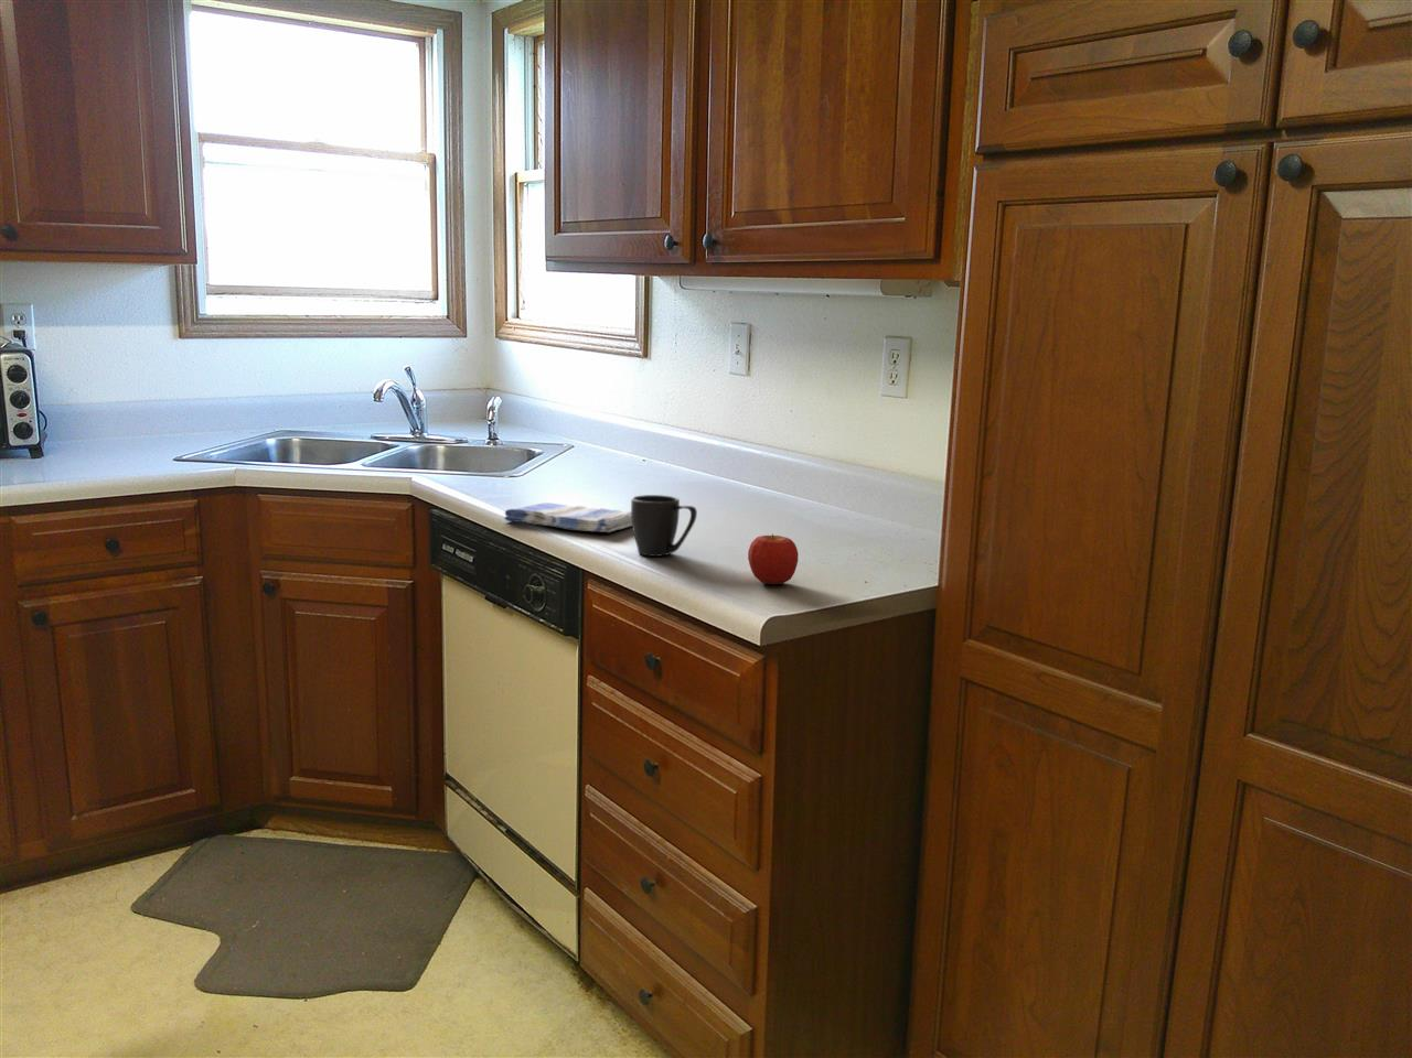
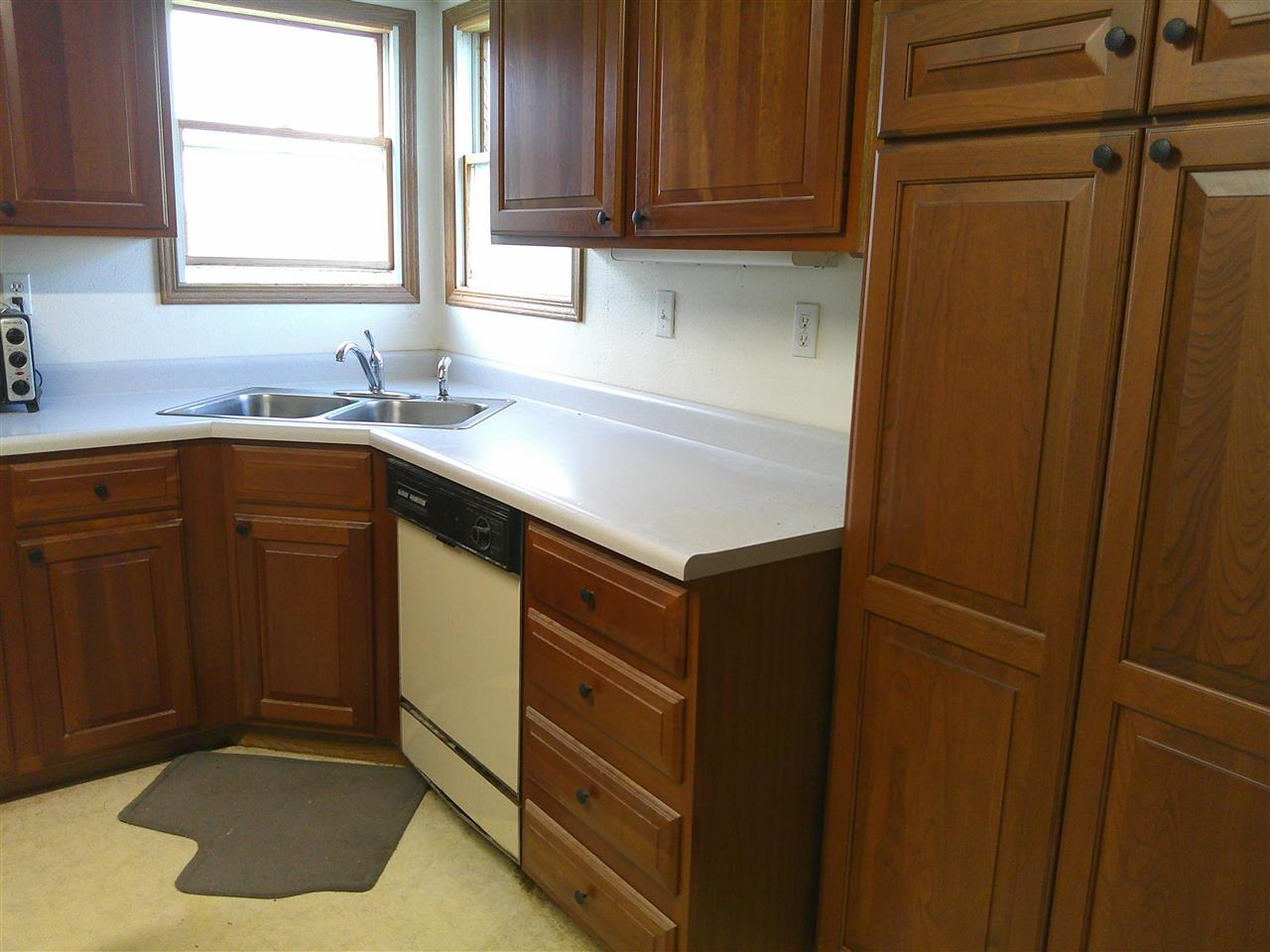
- apple [747,533,799,586]
- dish towel [503,501,633,533]
- mug [630,493,698,558]
